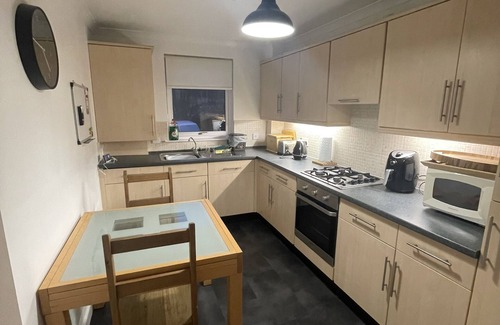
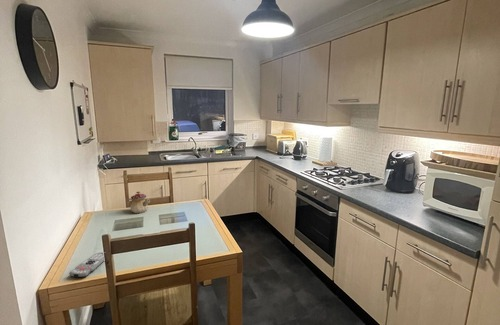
+ teapot [126,191,151,214]
+ remote control [68,251,105,278]
